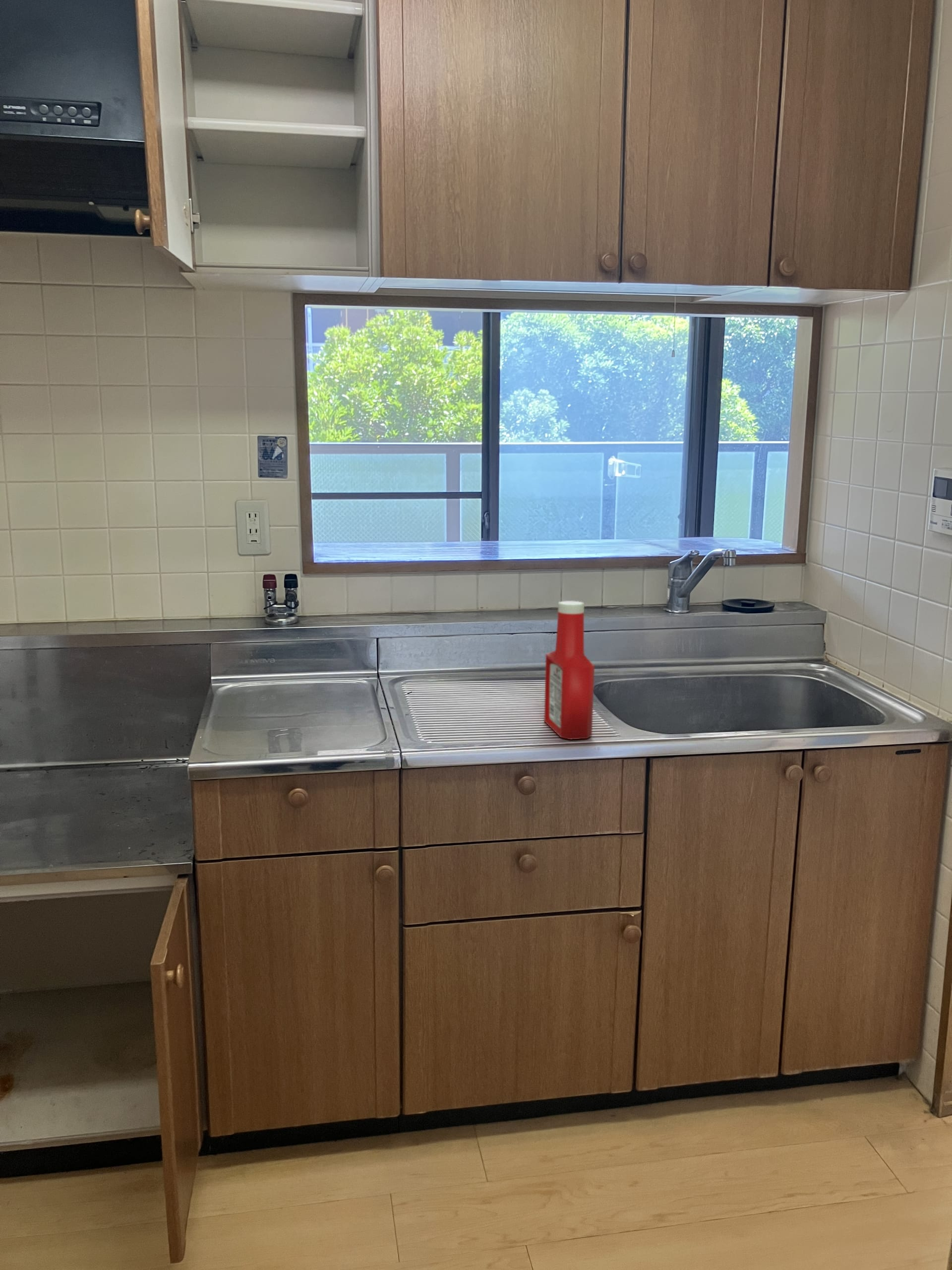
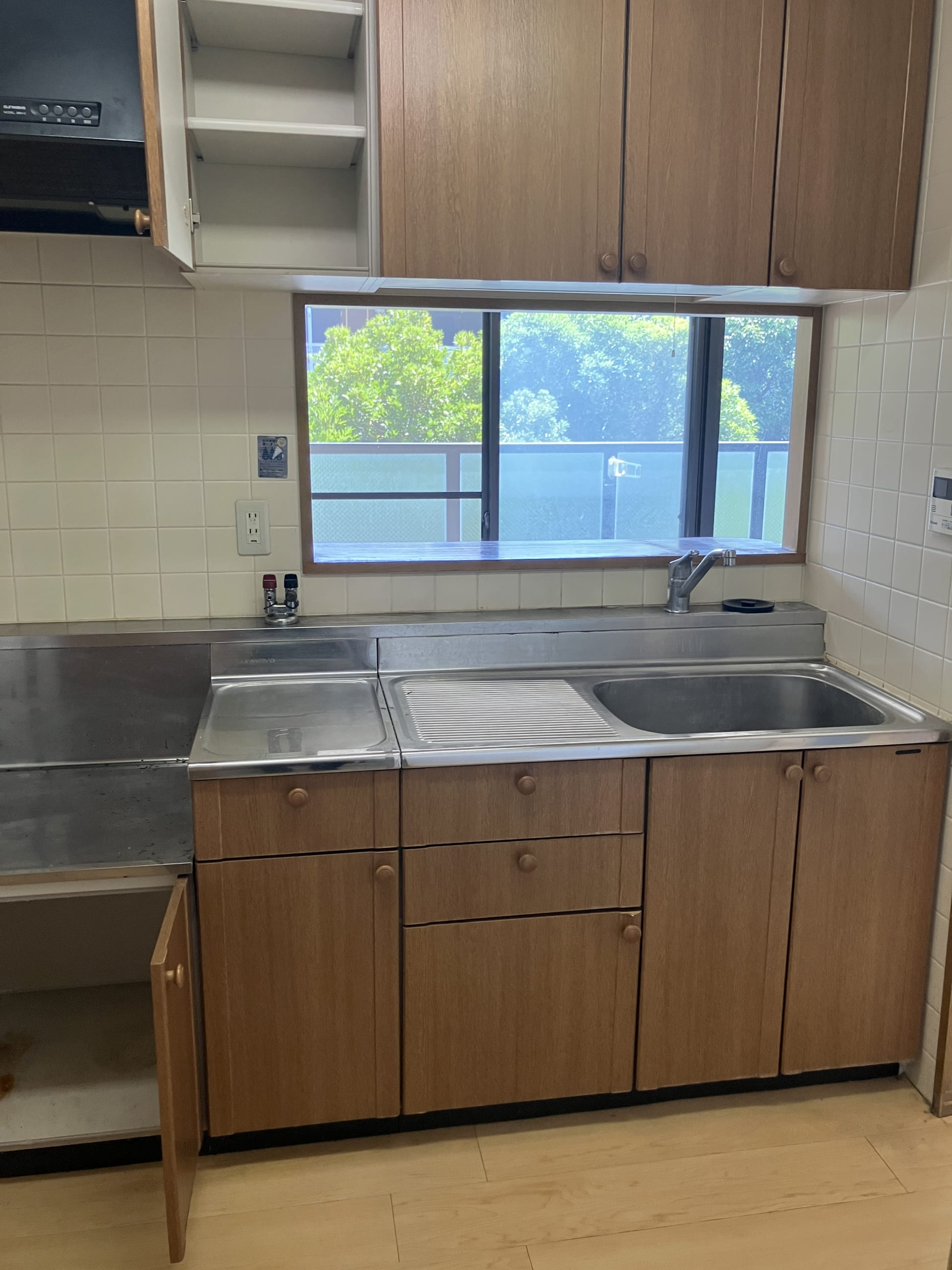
- soap bottle [543,601,595,740]
